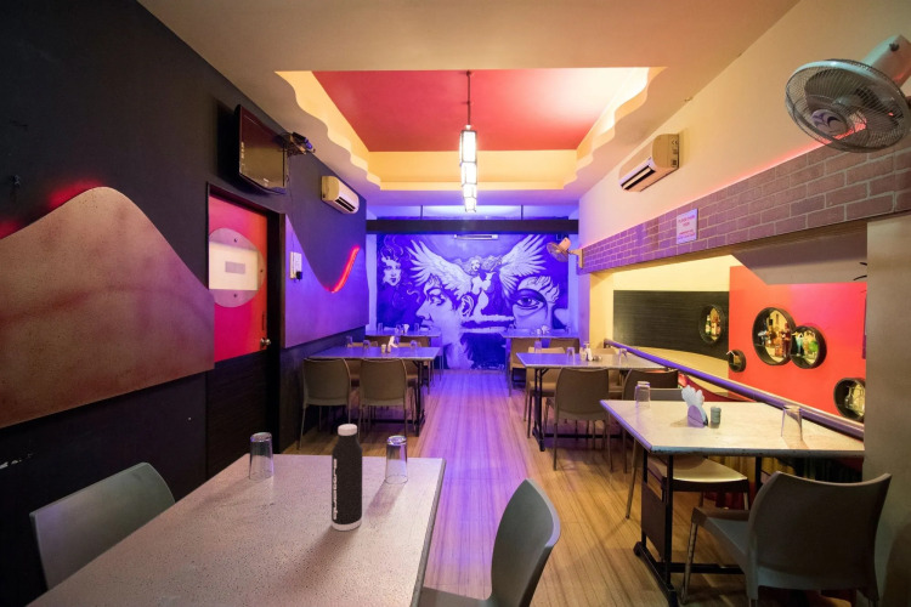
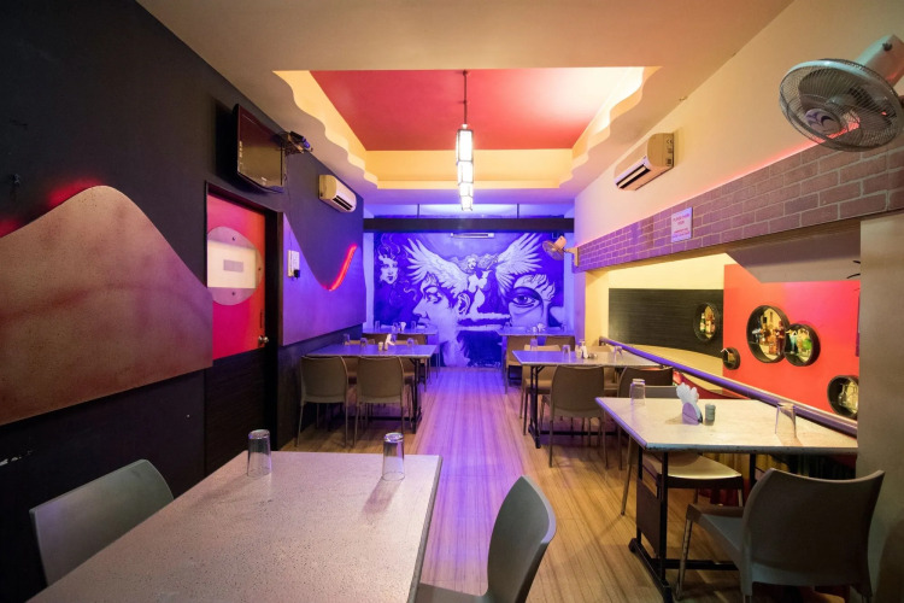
- water bottle [330,422,364,532]
